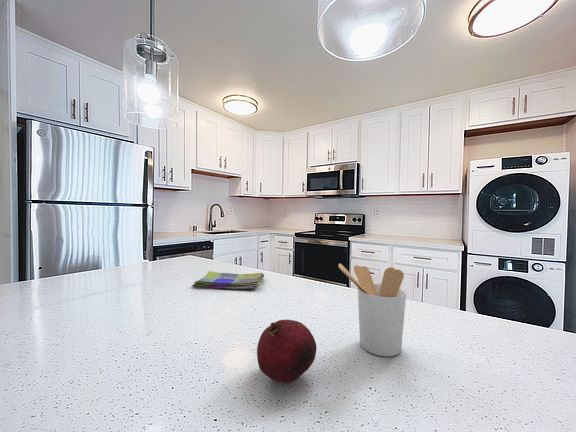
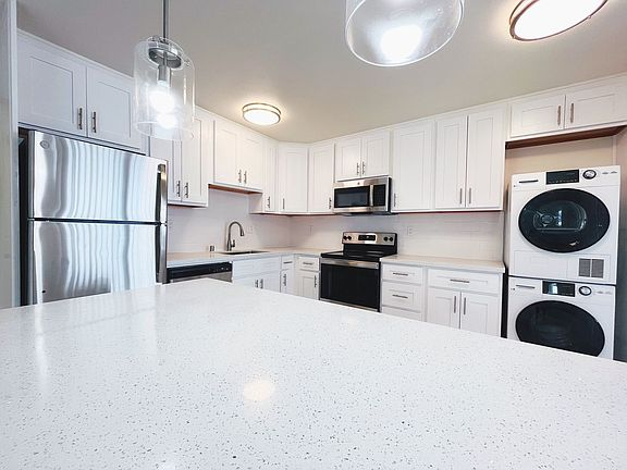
- fruit [256,319,317,384]
- dish towel [191,270,265,290]
- utensil holder [338,263,407,357]
